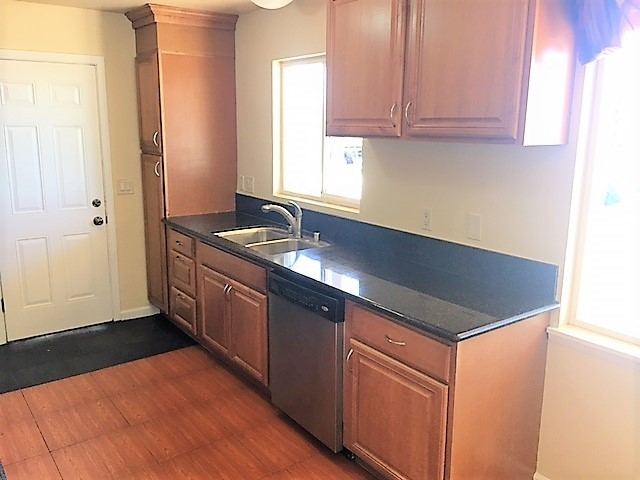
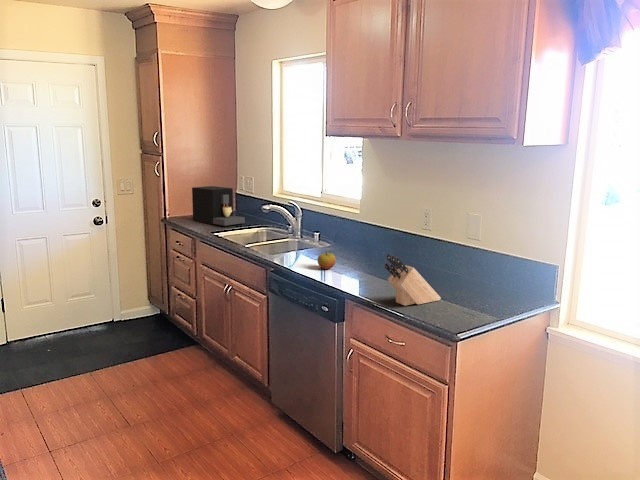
+ knife block [383,252,442,307]
+ apple [317,252,337,270]
+ coffee maker [191,185,246,227]
